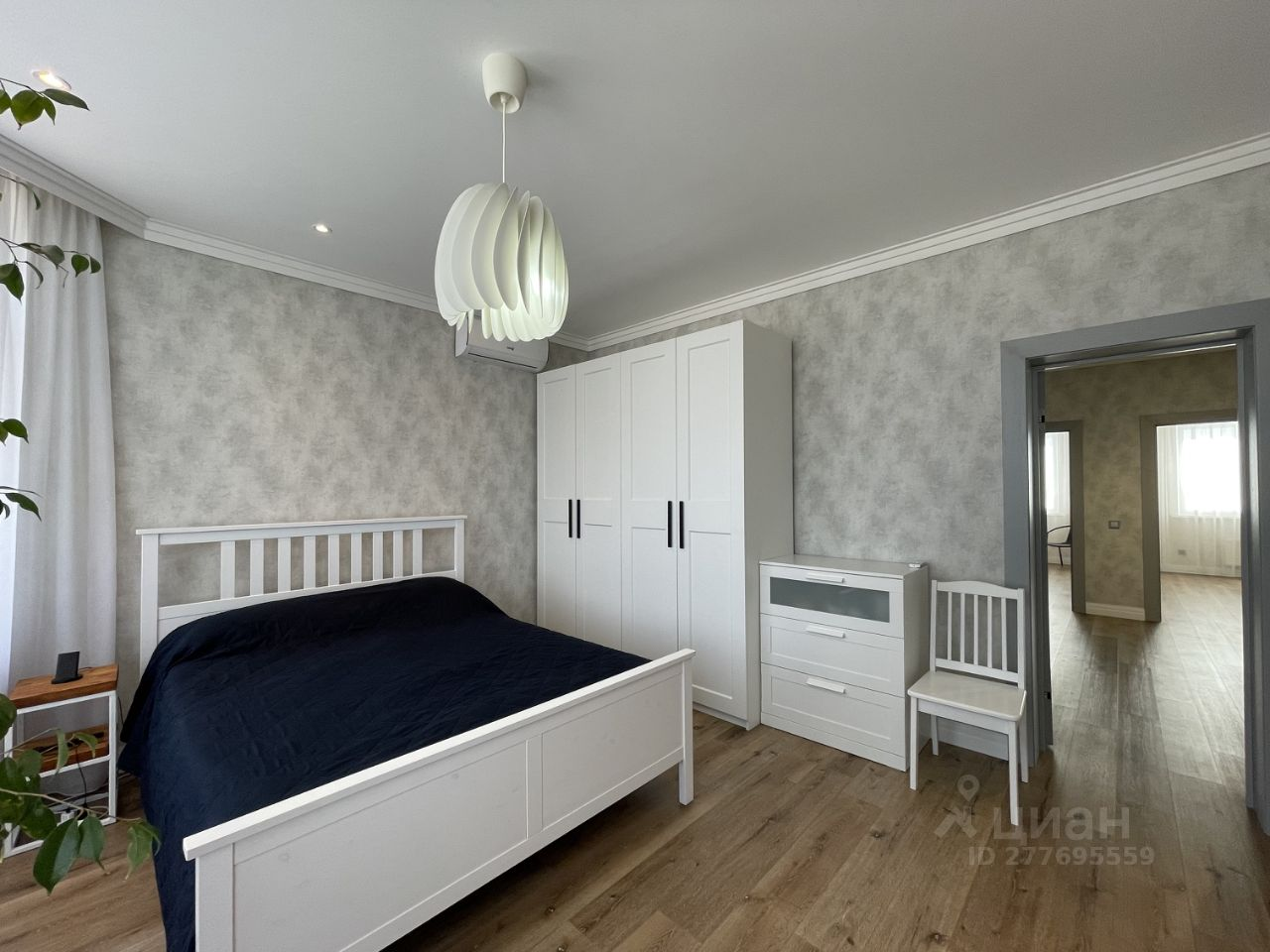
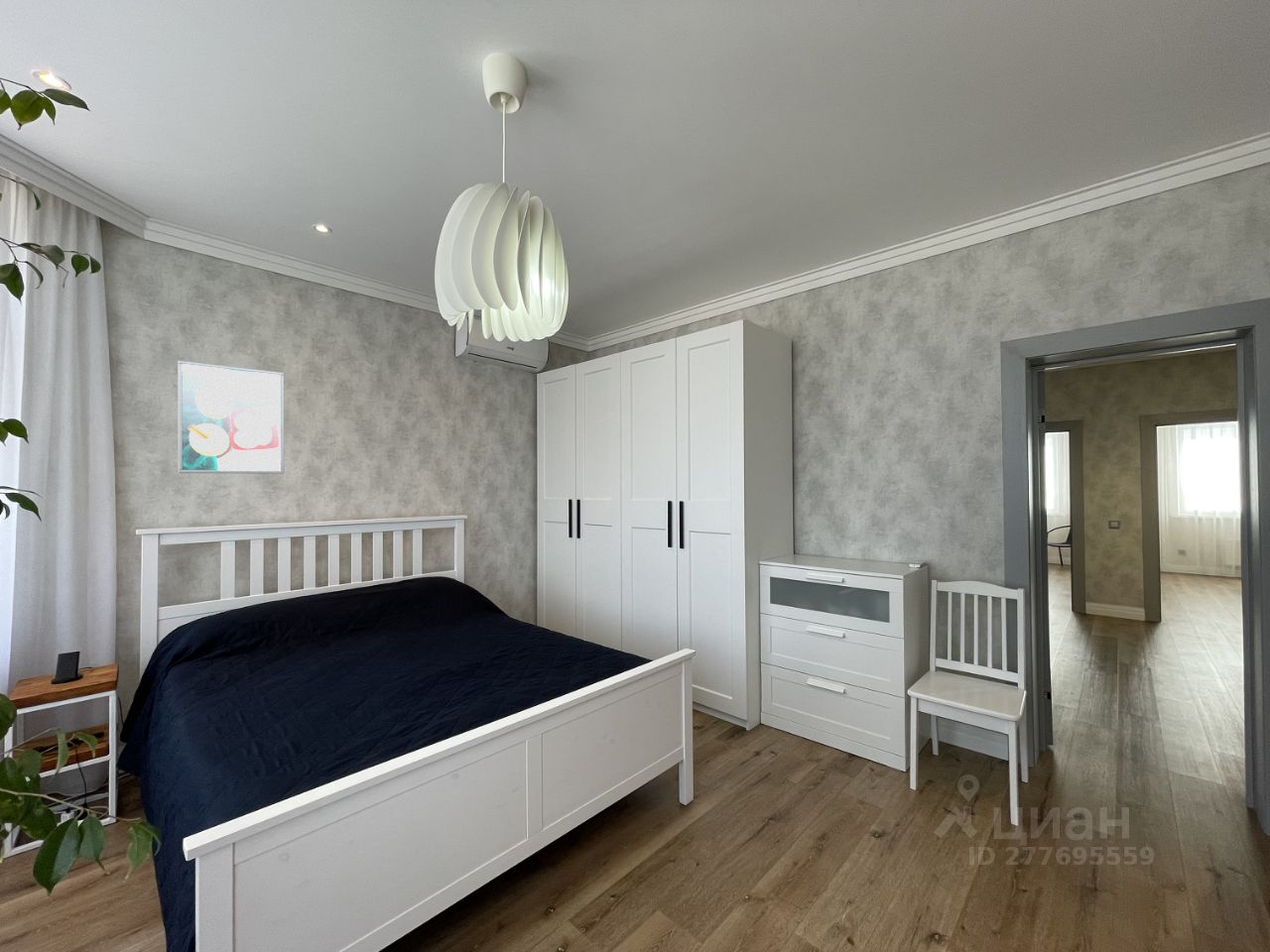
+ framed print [177,360,285,474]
